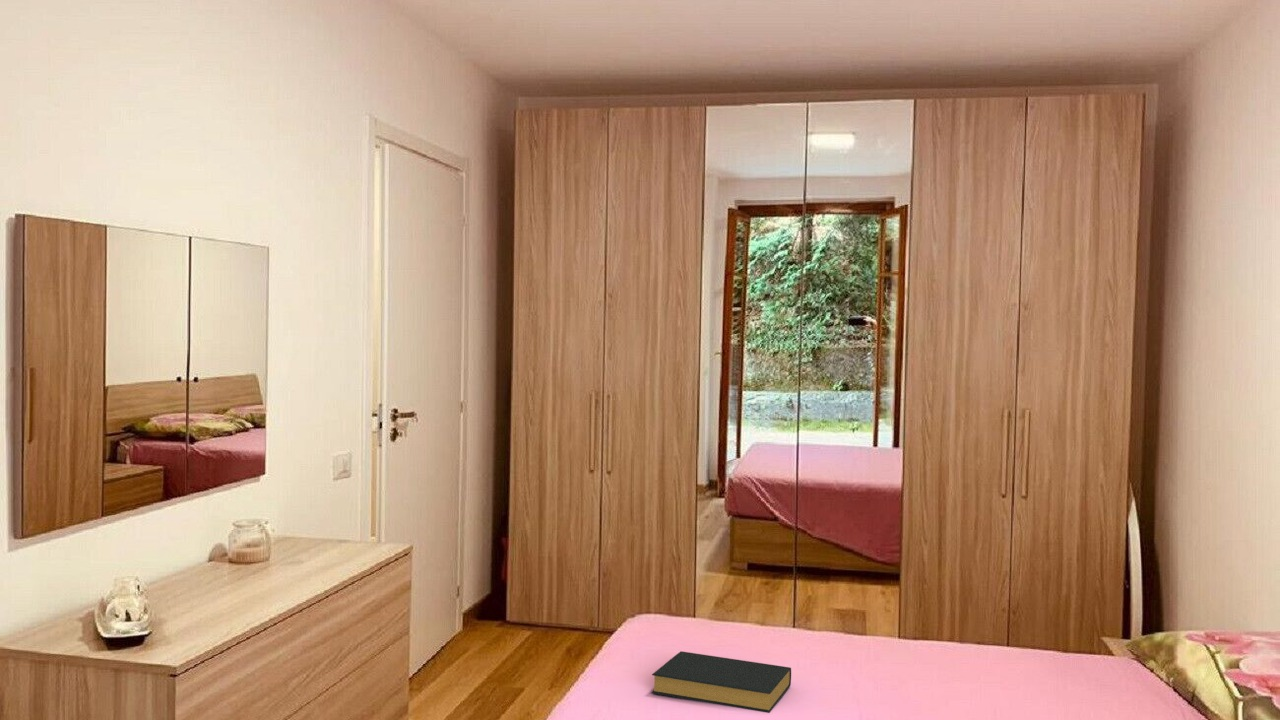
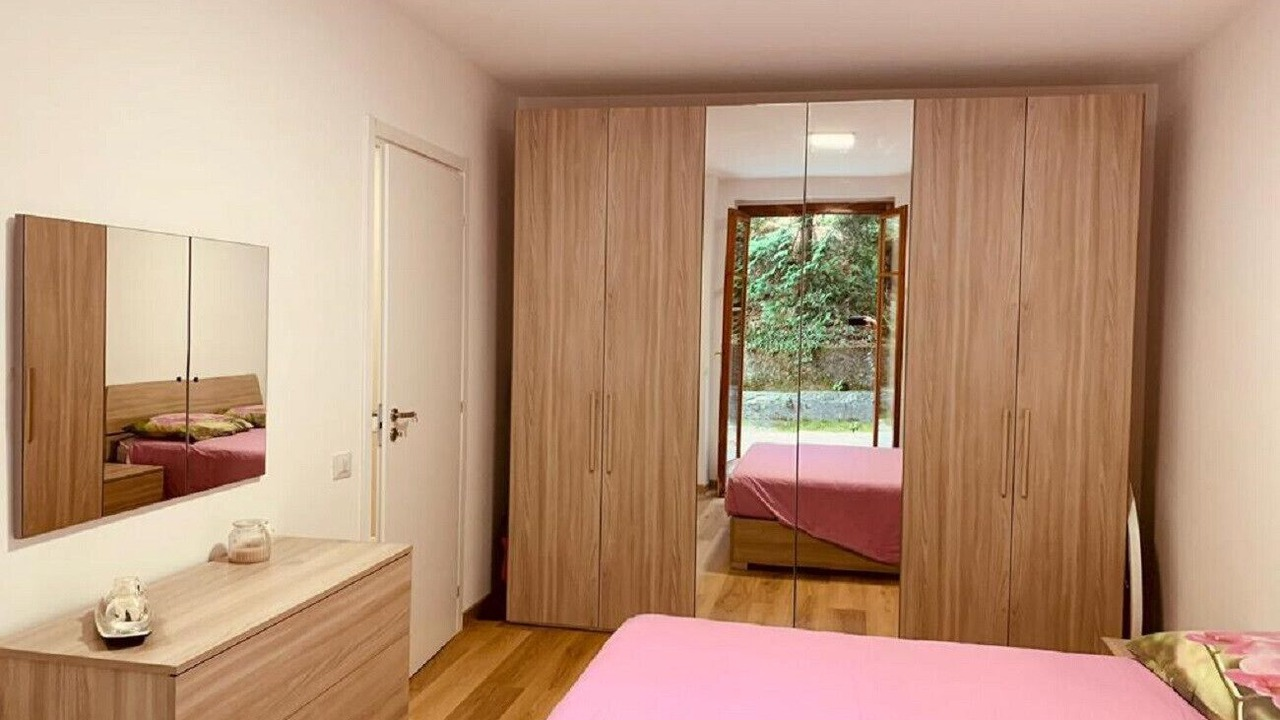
- hardback book [650,650,792,714]
